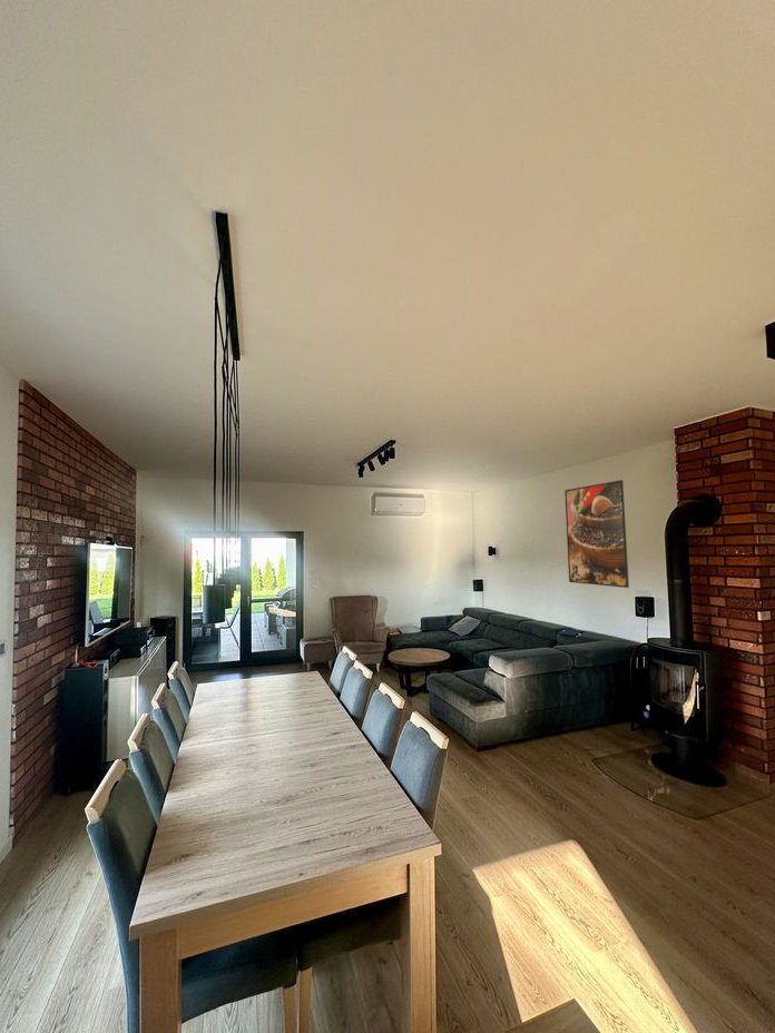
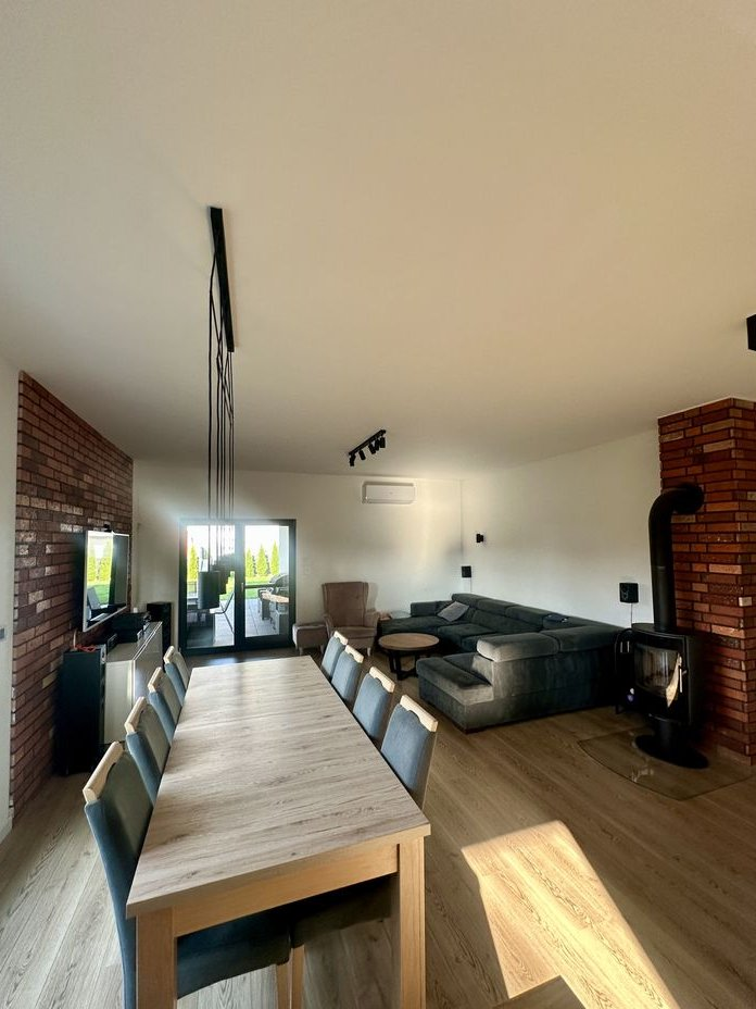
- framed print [563,479,630,589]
